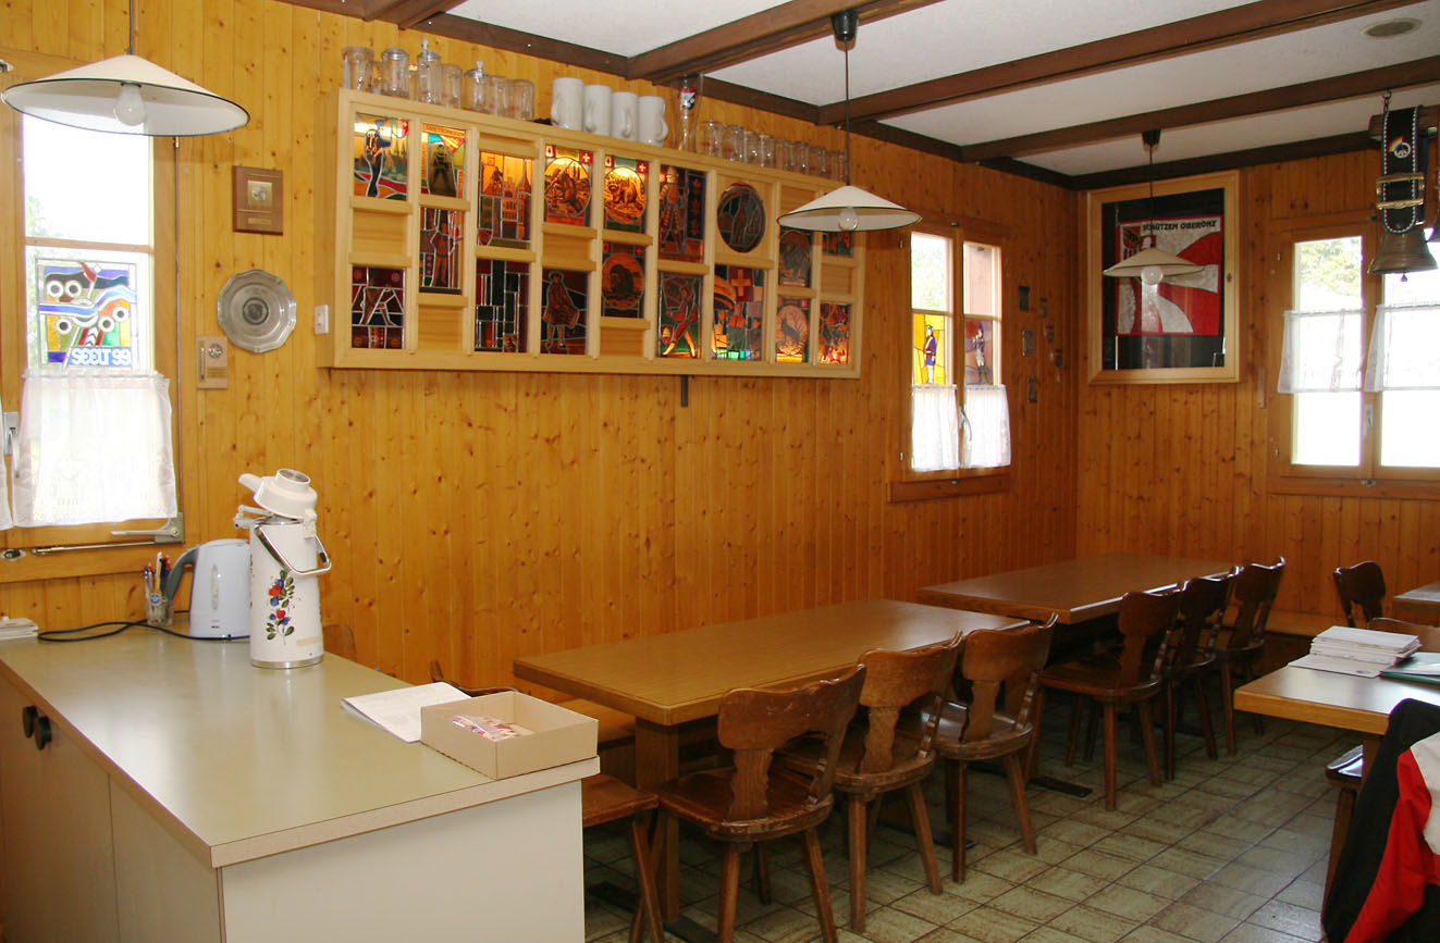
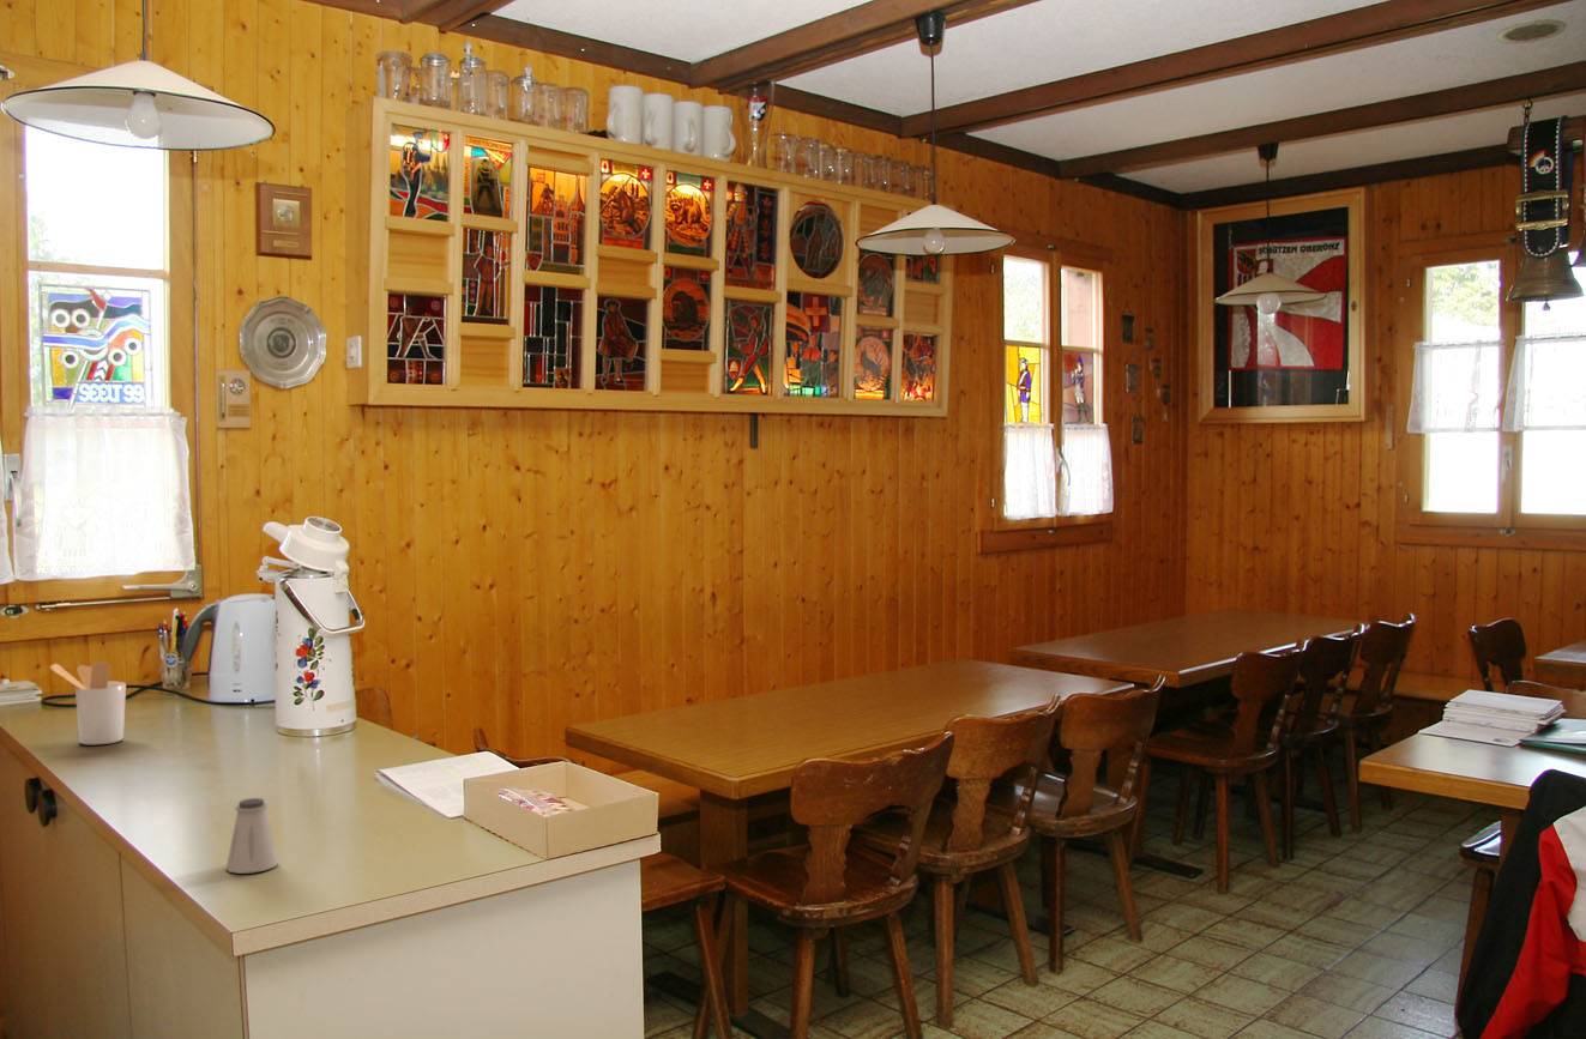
+ saltshaker [225,797,279,875]
+ utensil holder [48,660,127,745]
